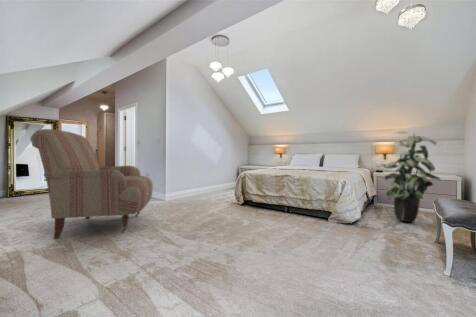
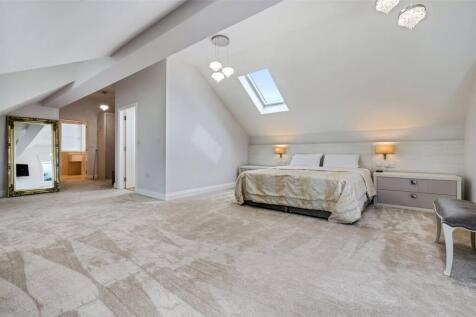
- chair [29,128,154,240]
- indoor plant [381,130,442,224]
